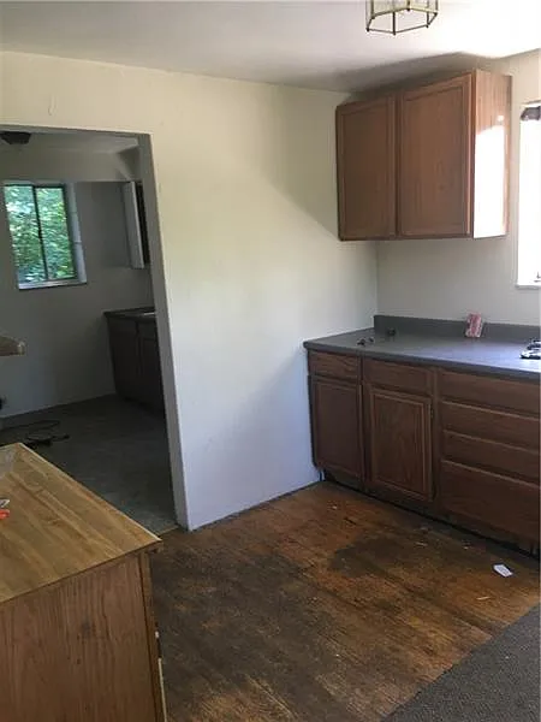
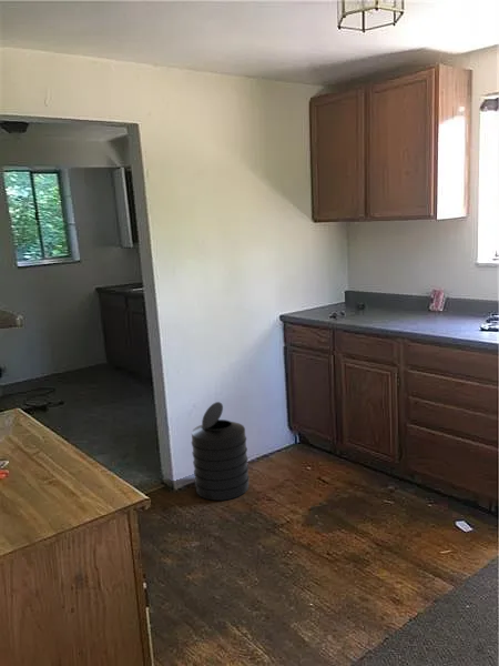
+ trash can [191,401,251,502]
